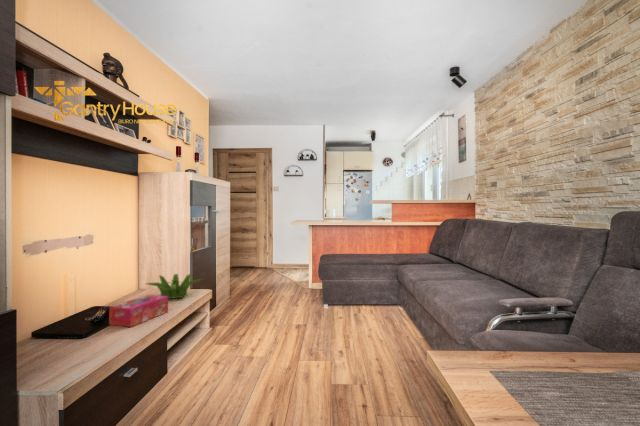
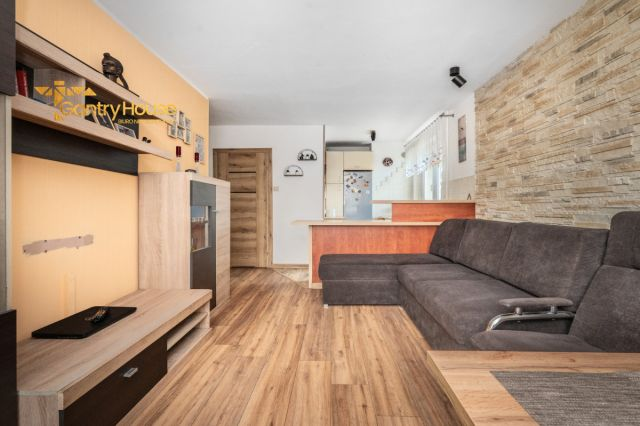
- plant [145,272,203,300]
- tissue box [108,294,169,328]
